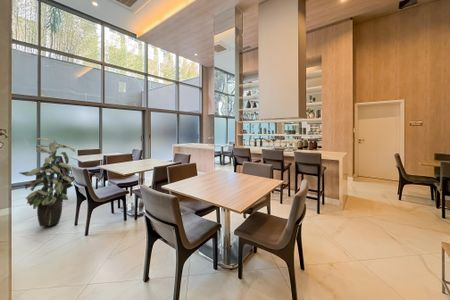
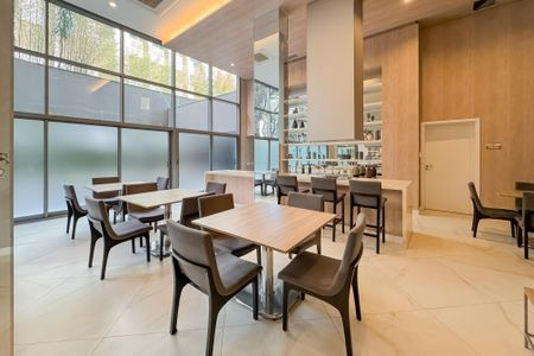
- indoor plant [18,137,76,228]
